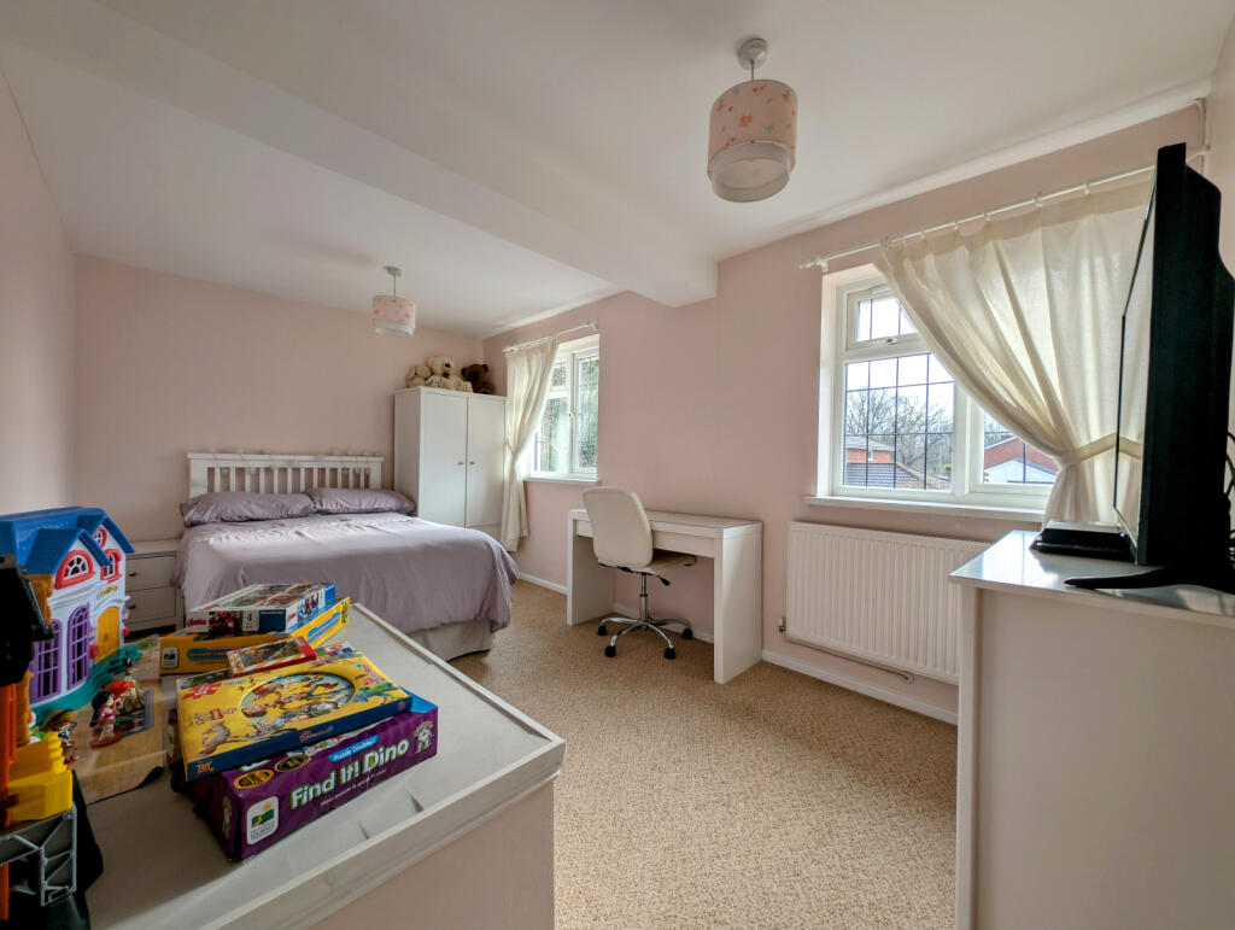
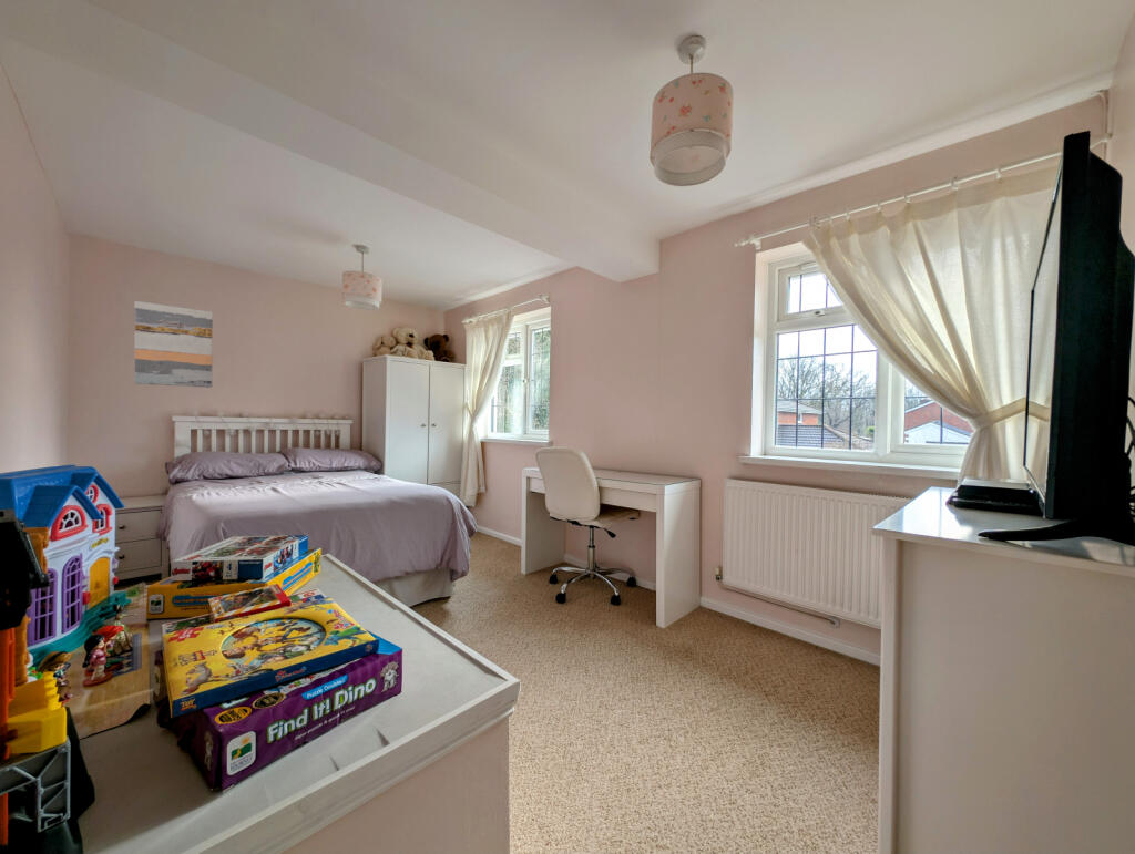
+ wall art [134,300,214,389]
